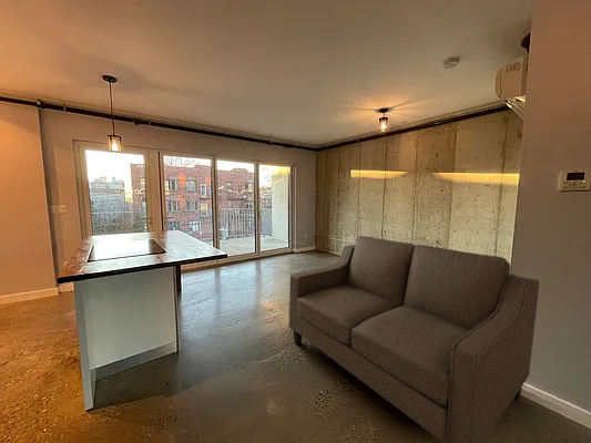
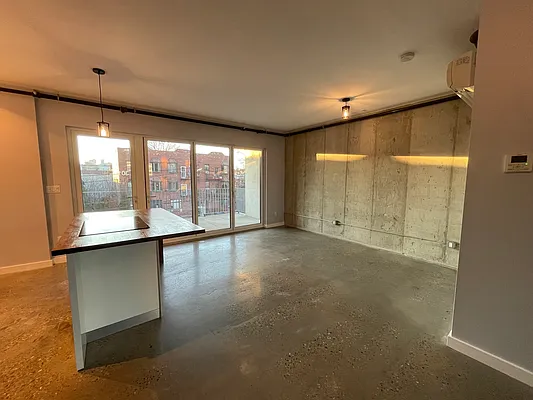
- sofa [288,235,540,443]
